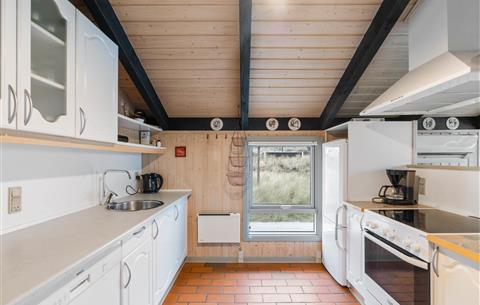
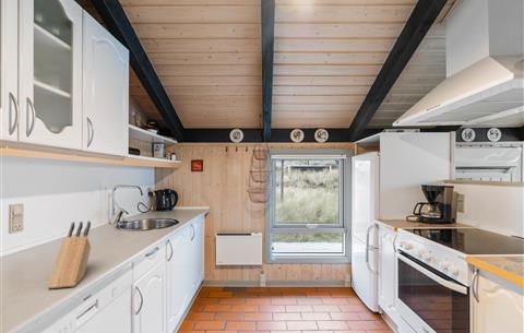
+ knife block [47,221,92,289]
